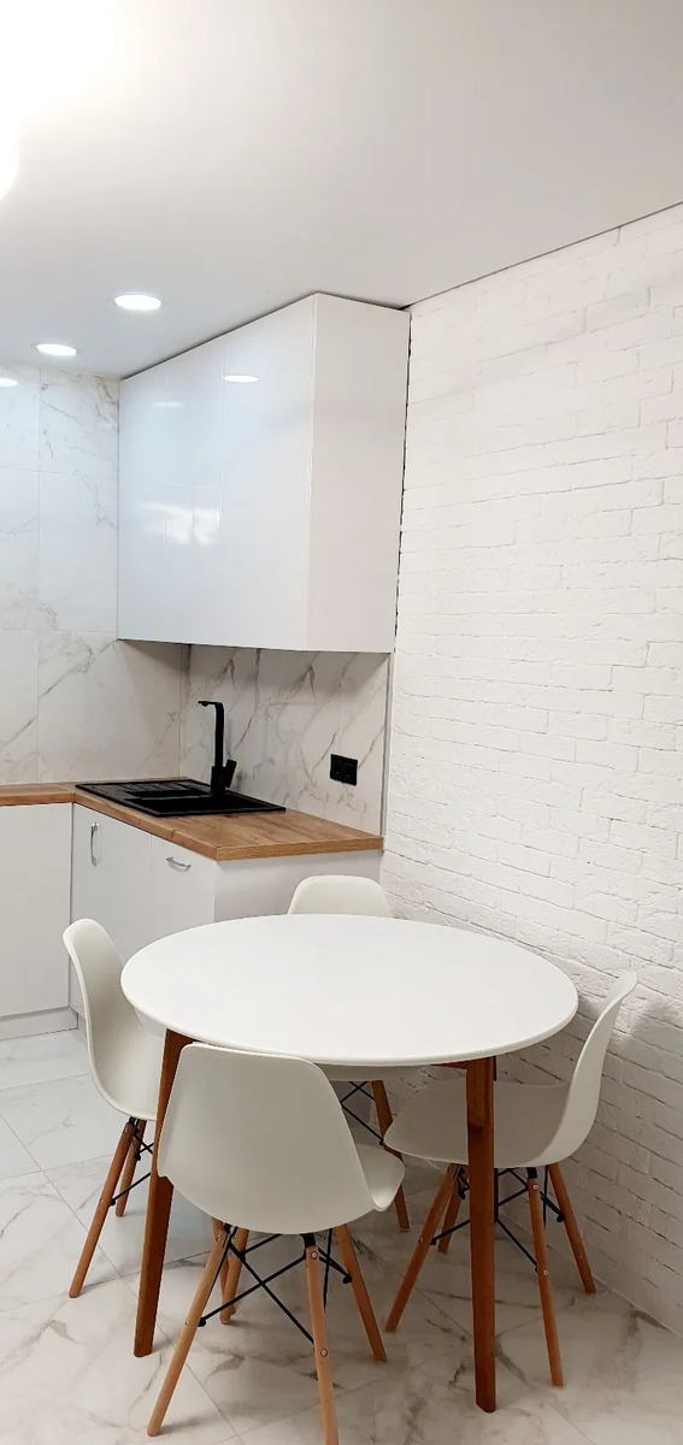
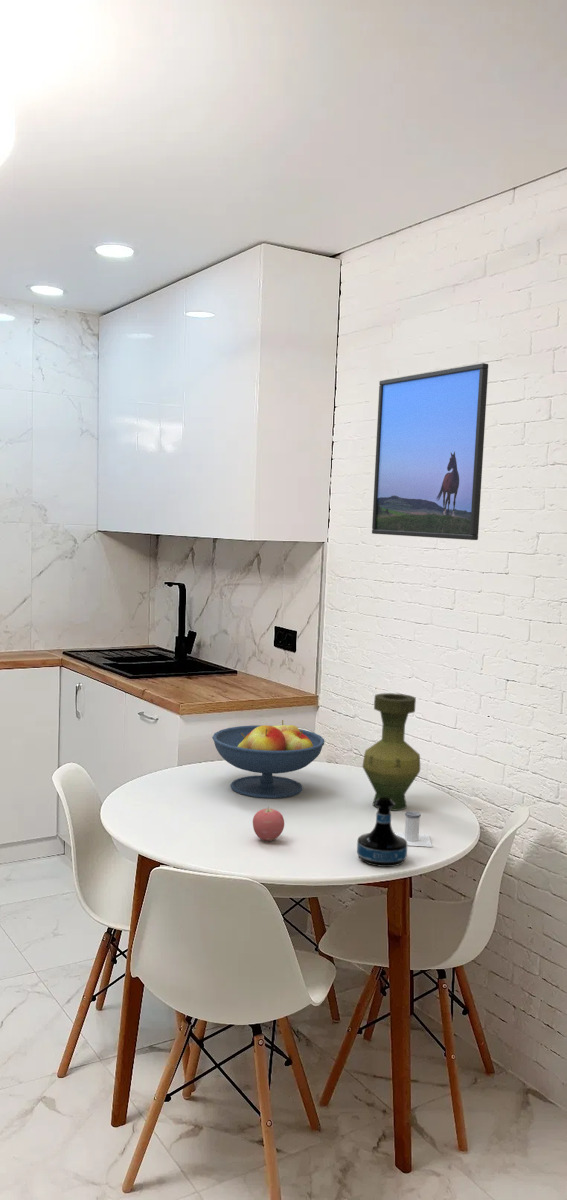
+ vase [361,692,421,812]
+ fruit bowl [211,719,325,799]
+ apple [252,807,285,842]
+ salt shaker [394,810,433,848]
+ tequila bottle [356,797,408,868]
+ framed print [371,362,489,541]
